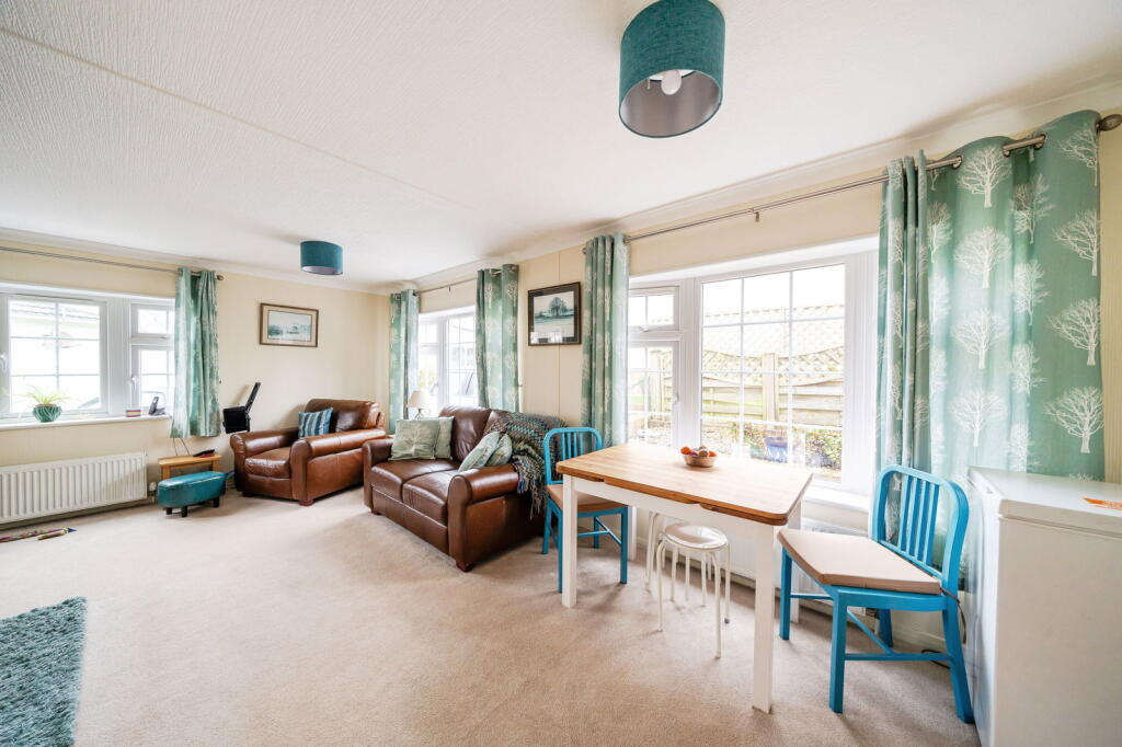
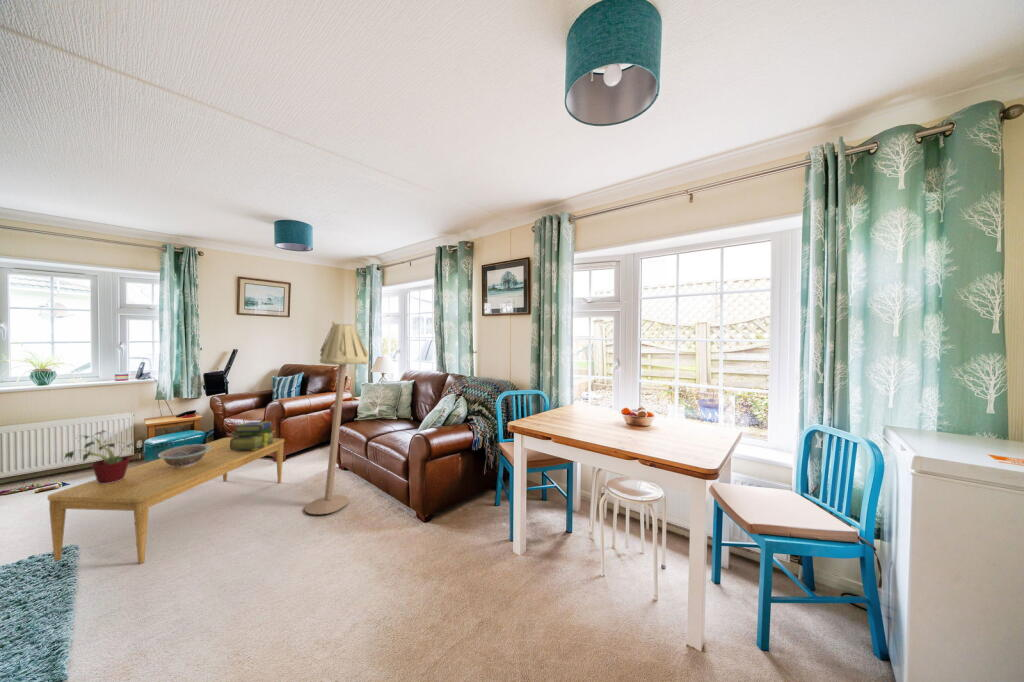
+ stack of books [230,420,276,450]
+ coffee table [47,437,285,565]
+ potted plant [61,429,136,484]
+ floor lamp [303,320,370,515]
+ decorative bowl [157,443,211,468]
